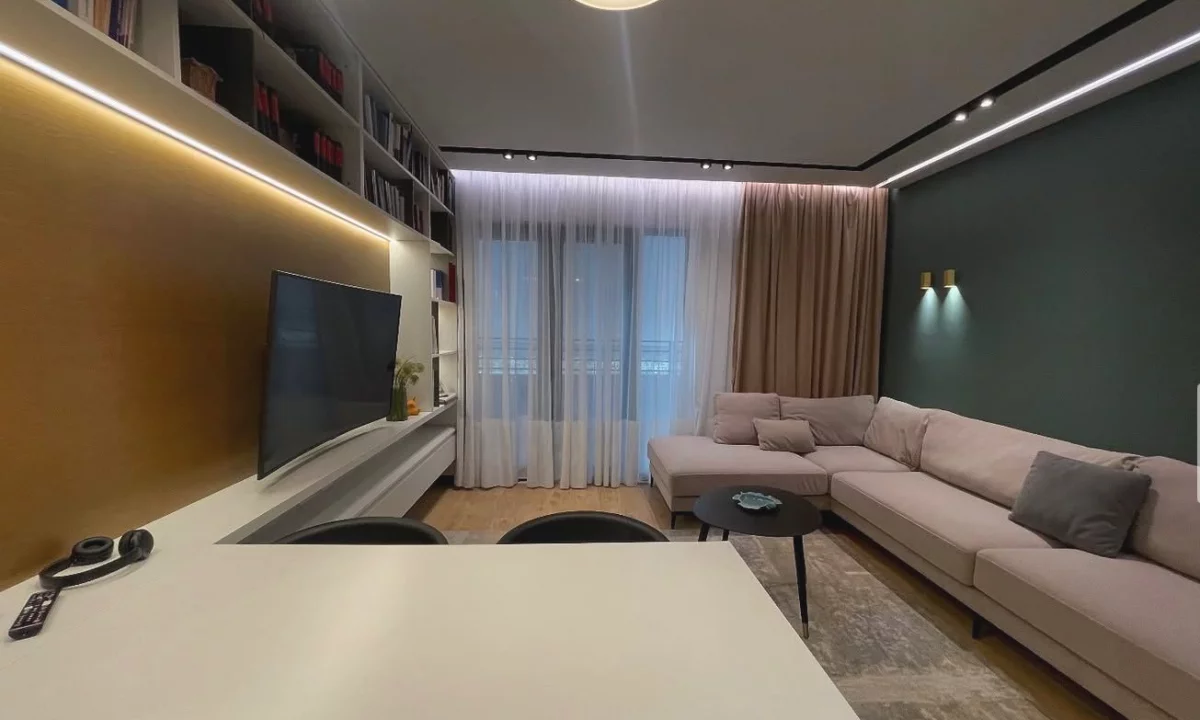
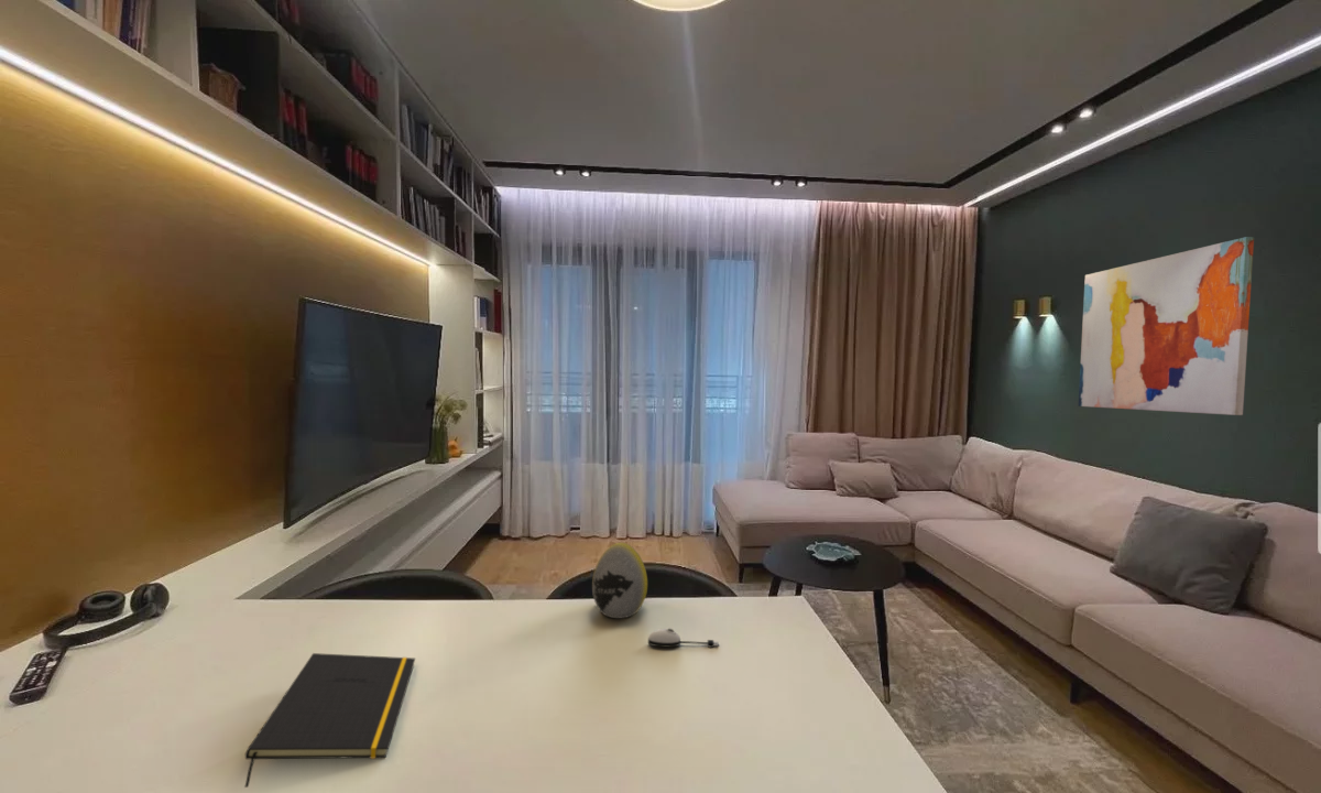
+ wall art [1078,236,1255,416]
+ decorative egg [591,542,648,619]
+ computer mouse [647,628,720,649]
+ notepad [243,652,416,789]
